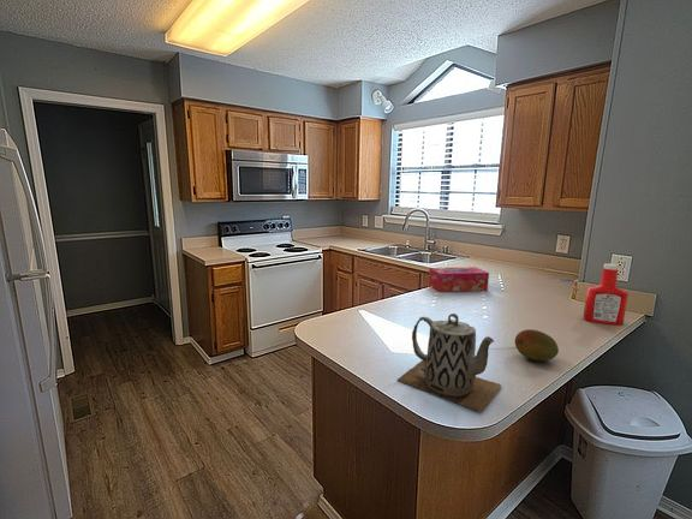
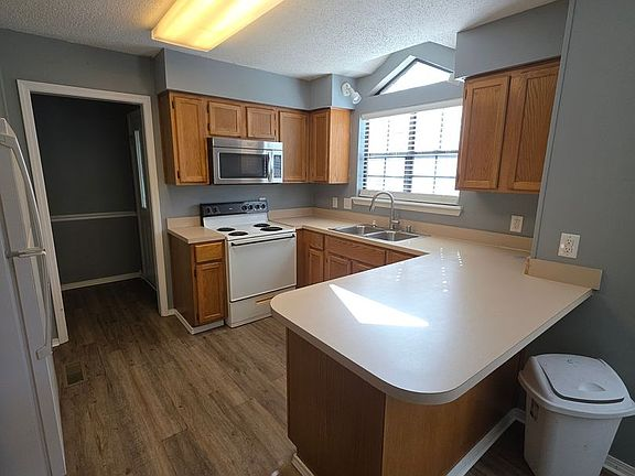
- teapot [396,312,502,413]
- fruit [514,328,560,362]
- soap bottle [583,263,630,327]
- tissue box [428,266,490,293]
